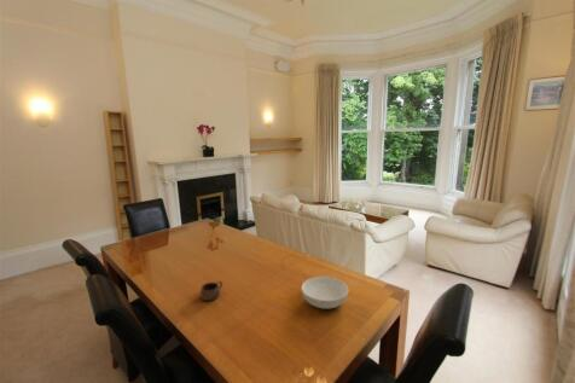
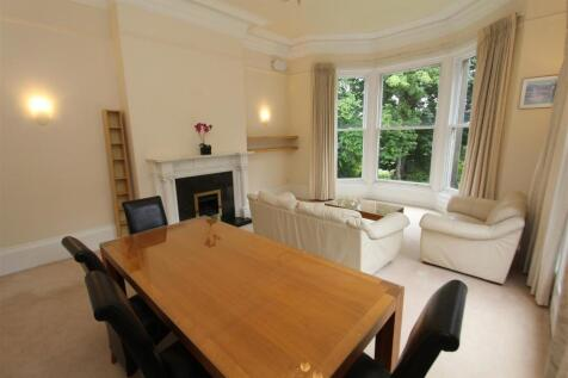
- cup [199,279,223,302]
- serving bowl [301,275,349,309]
